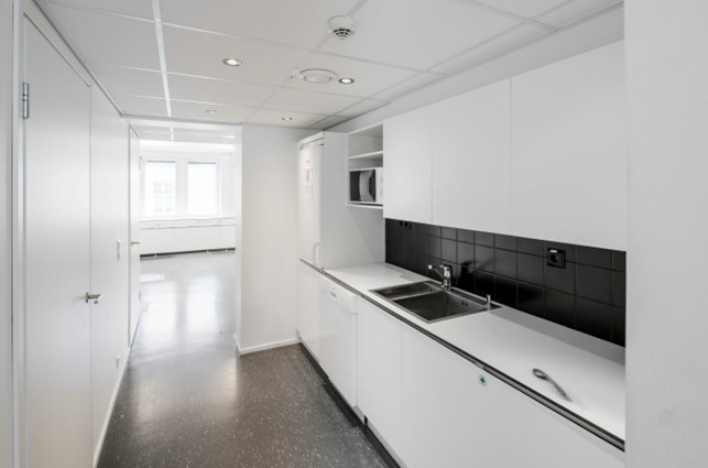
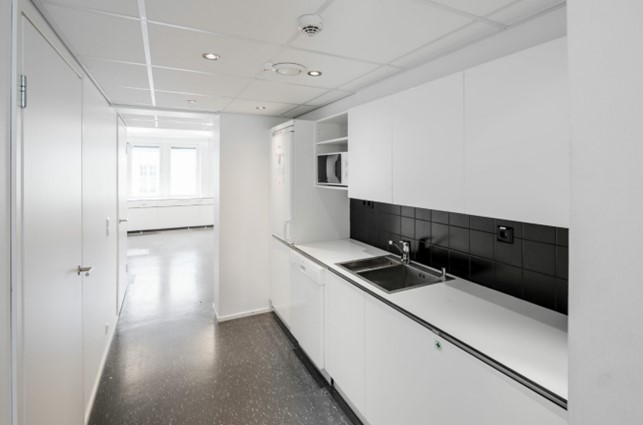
- soupspoon [532,368,567,396]
